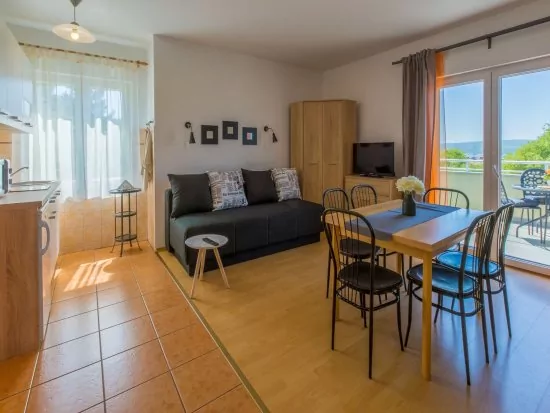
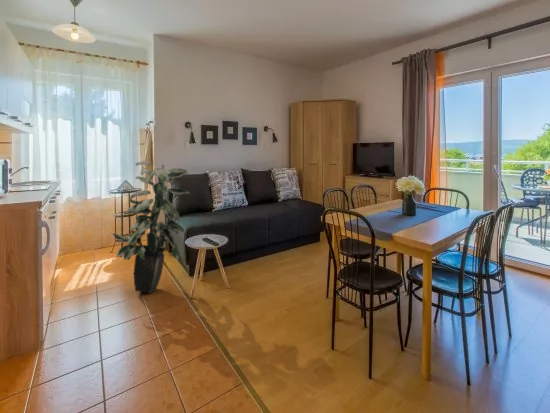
+ indoor plant [112,160,190,294]
